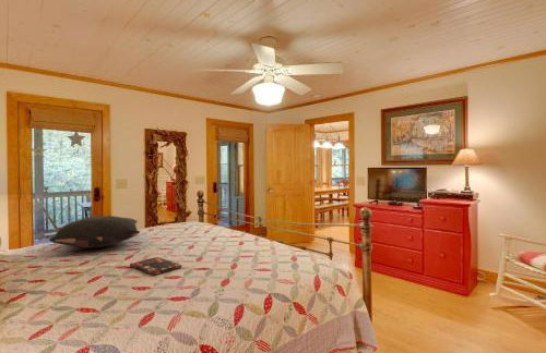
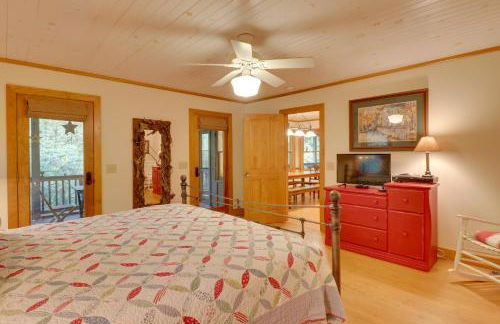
- book [129,256,182,277]
- pillow [48,215,141,249]
